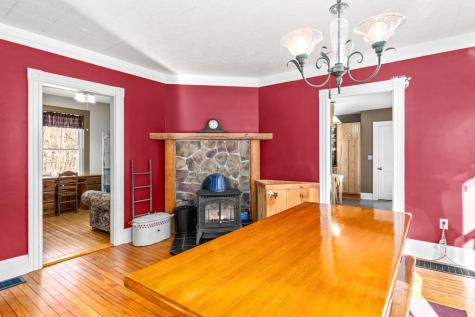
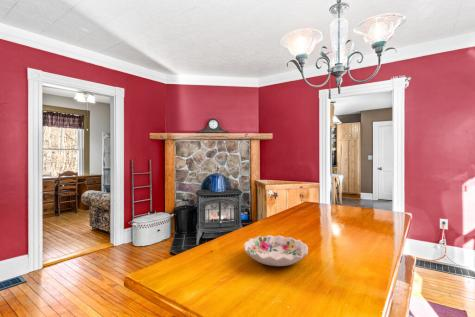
+ decorative bowl [243,234,309,267]
